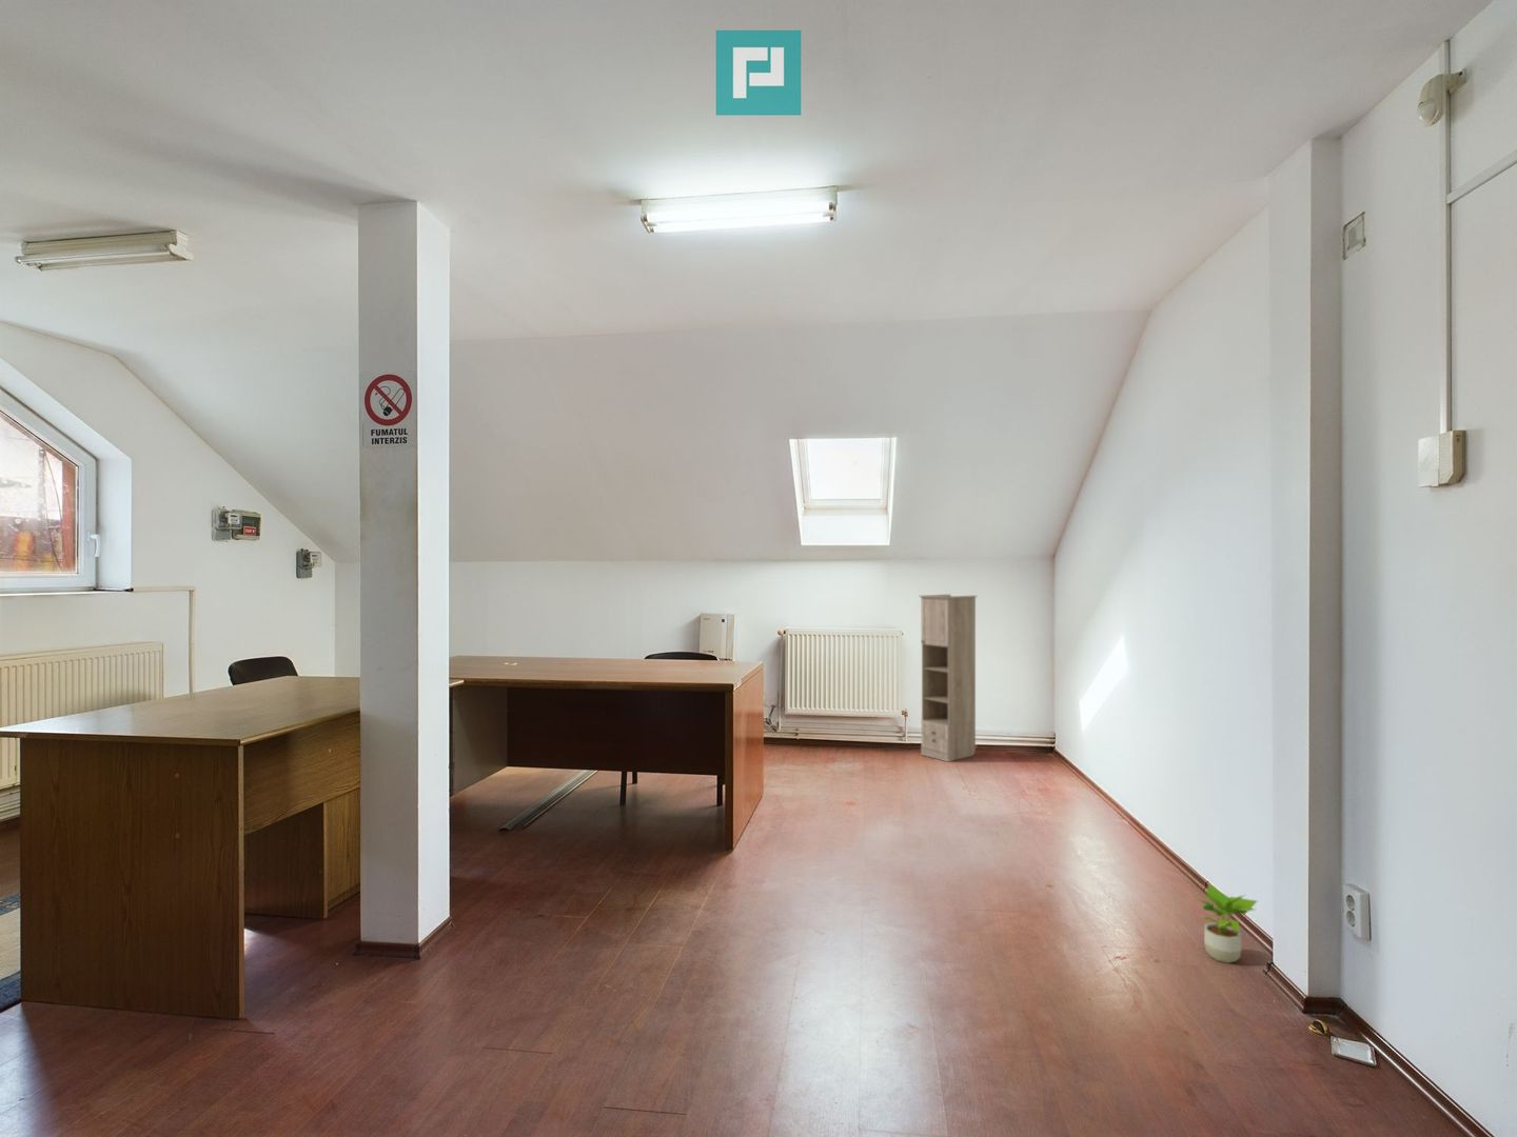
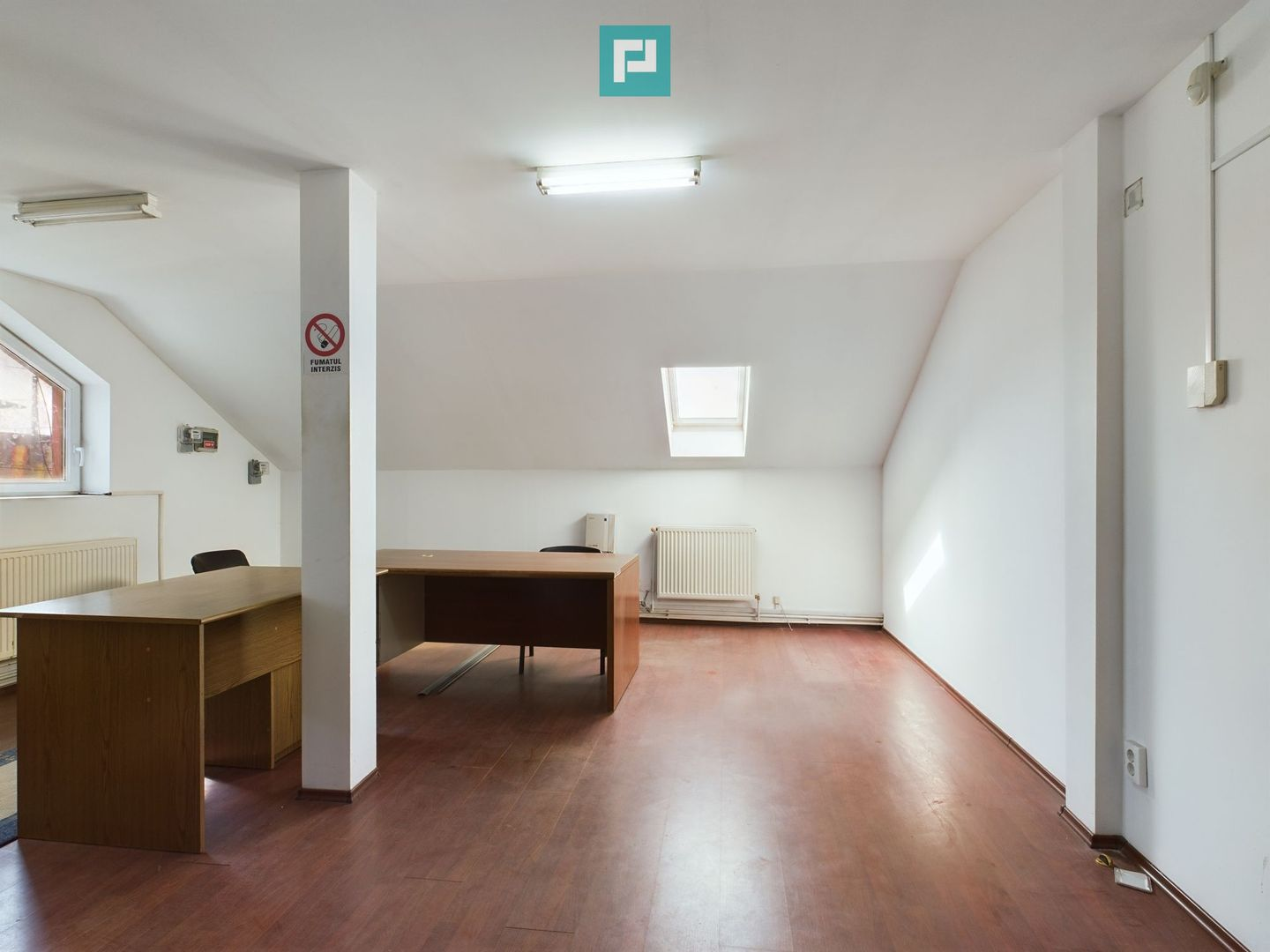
- potted plant [1193,884,1258,964]
- storage cabinet [917,594,977,763]
